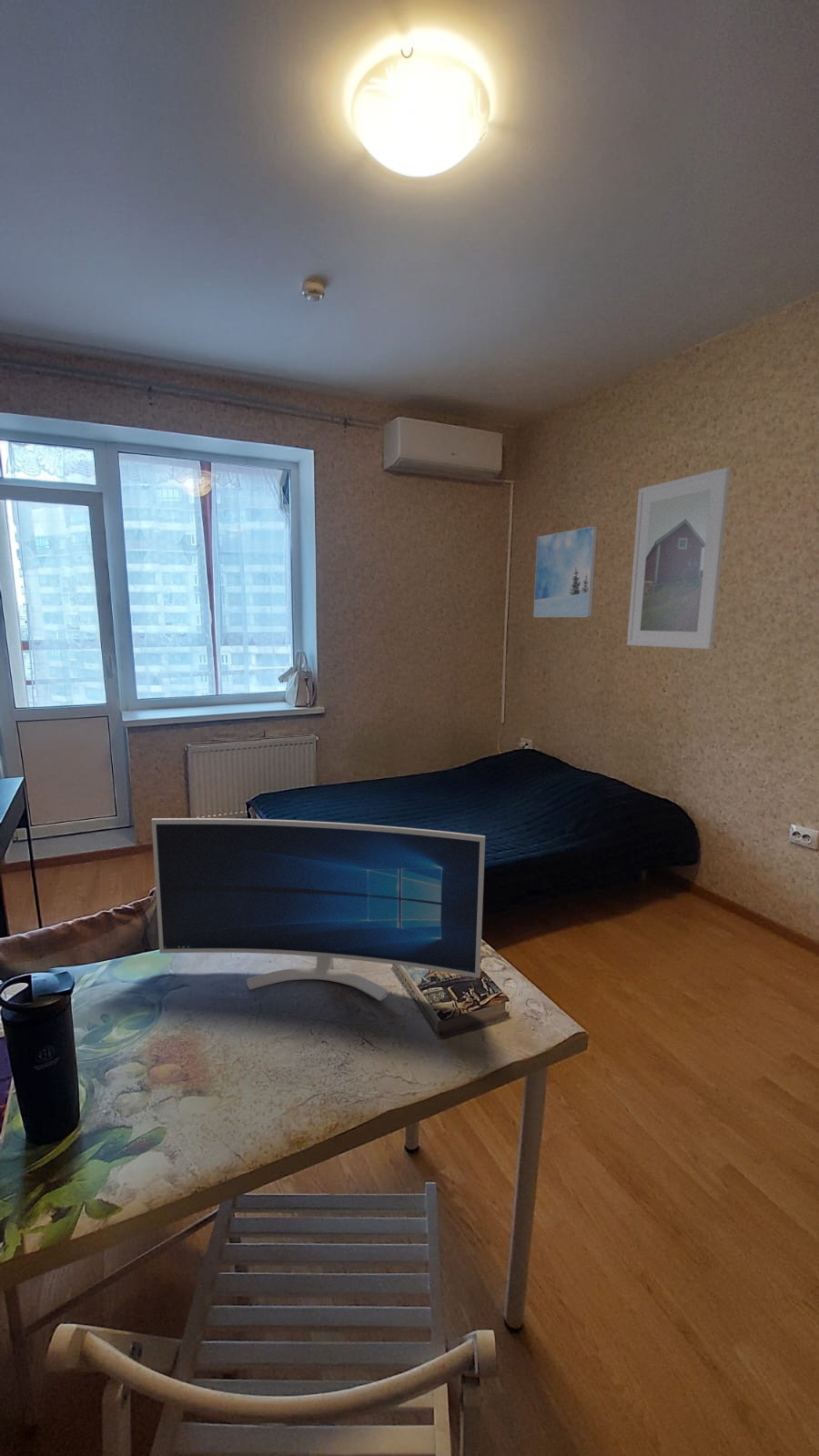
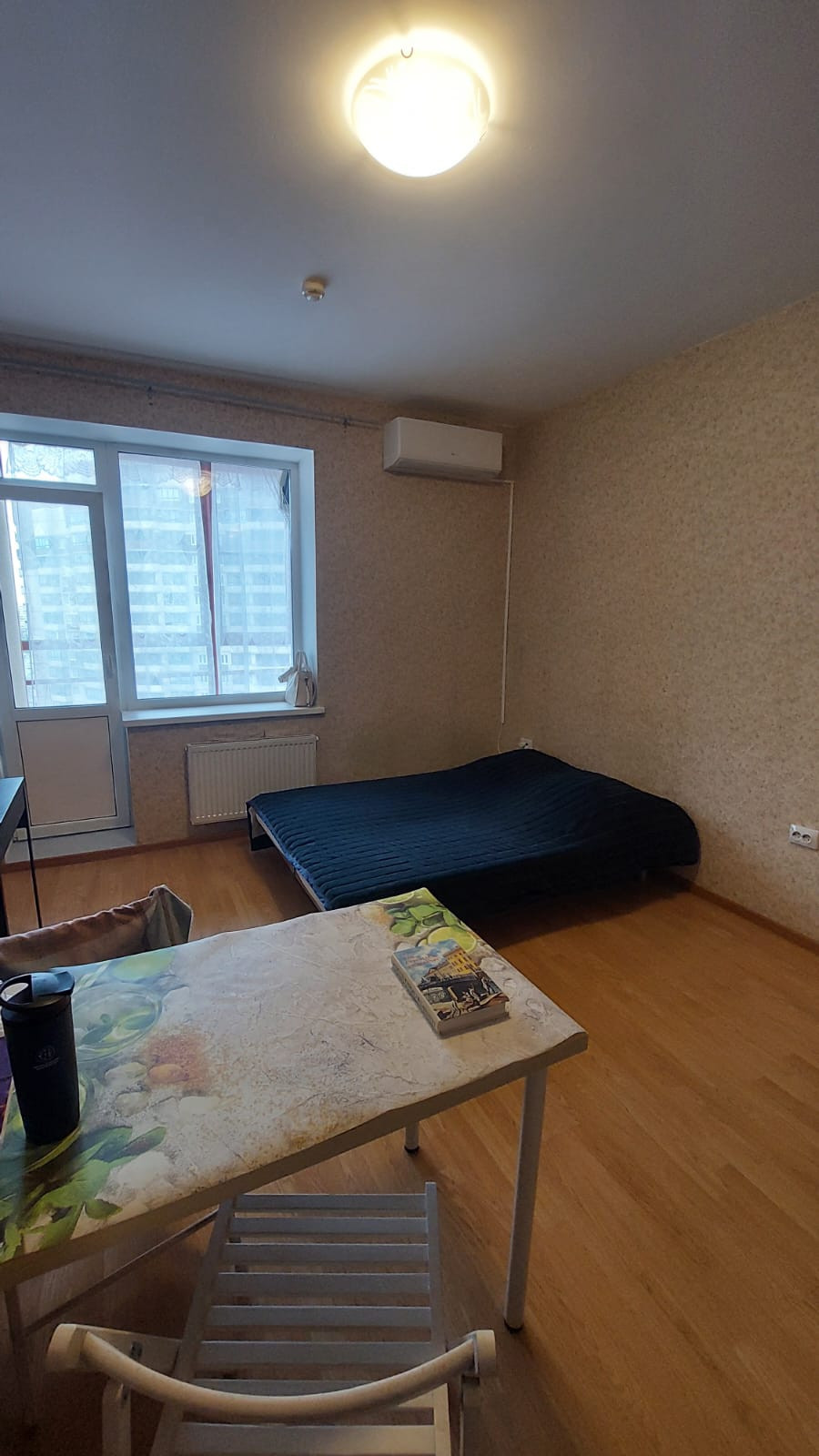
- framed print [532,525,599,618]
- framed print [626,467,732,651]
- monitor [150,817,486,1002]
